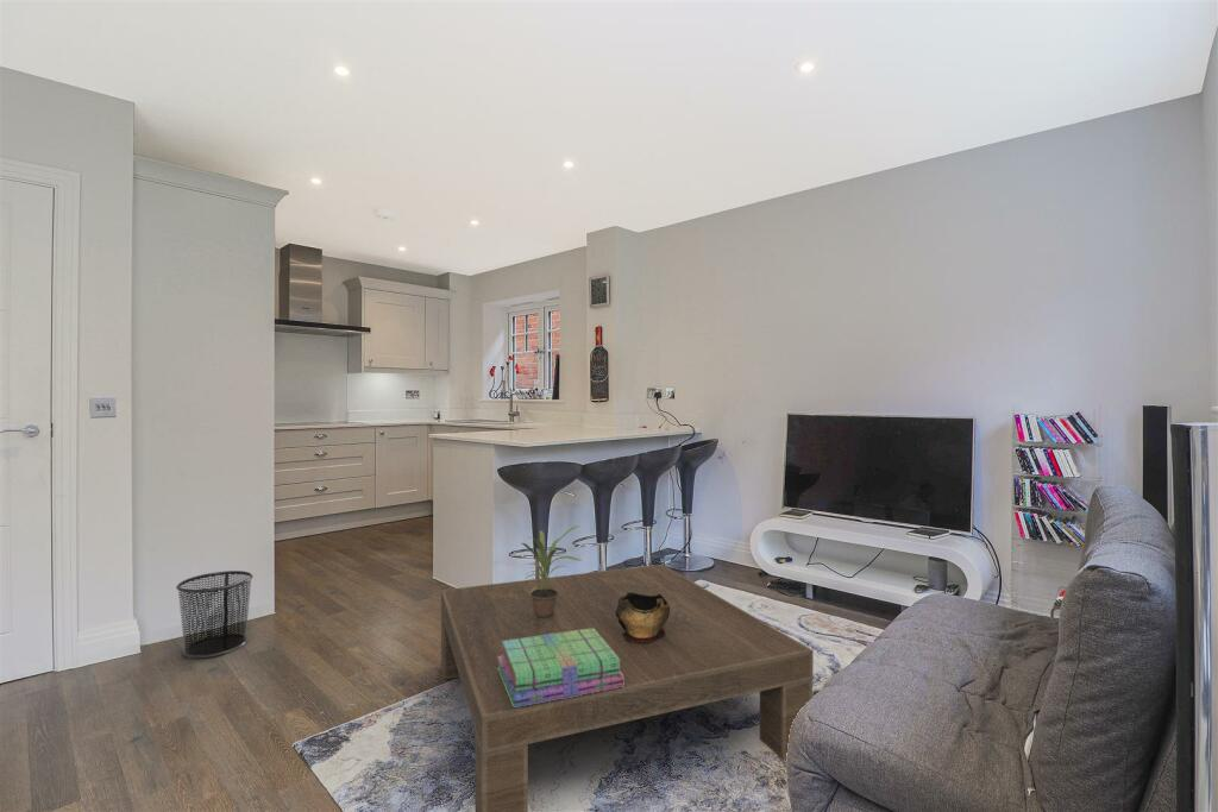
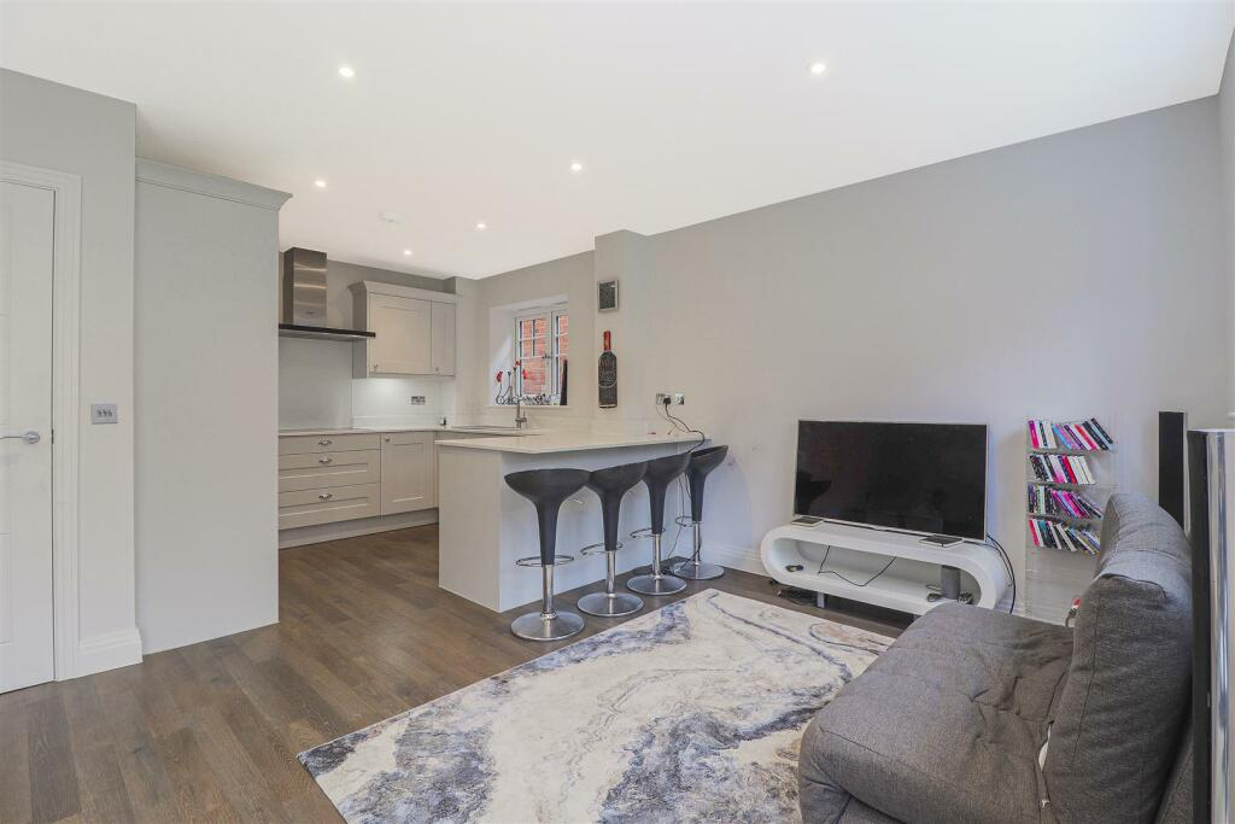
- coffee table [440,564,815,812]
- decorative bowl [616,591,670,642]
- stack of books [497,629,624,707]
- waste bin [175,569,255,660]
- potted plant [519,524,583,618]
